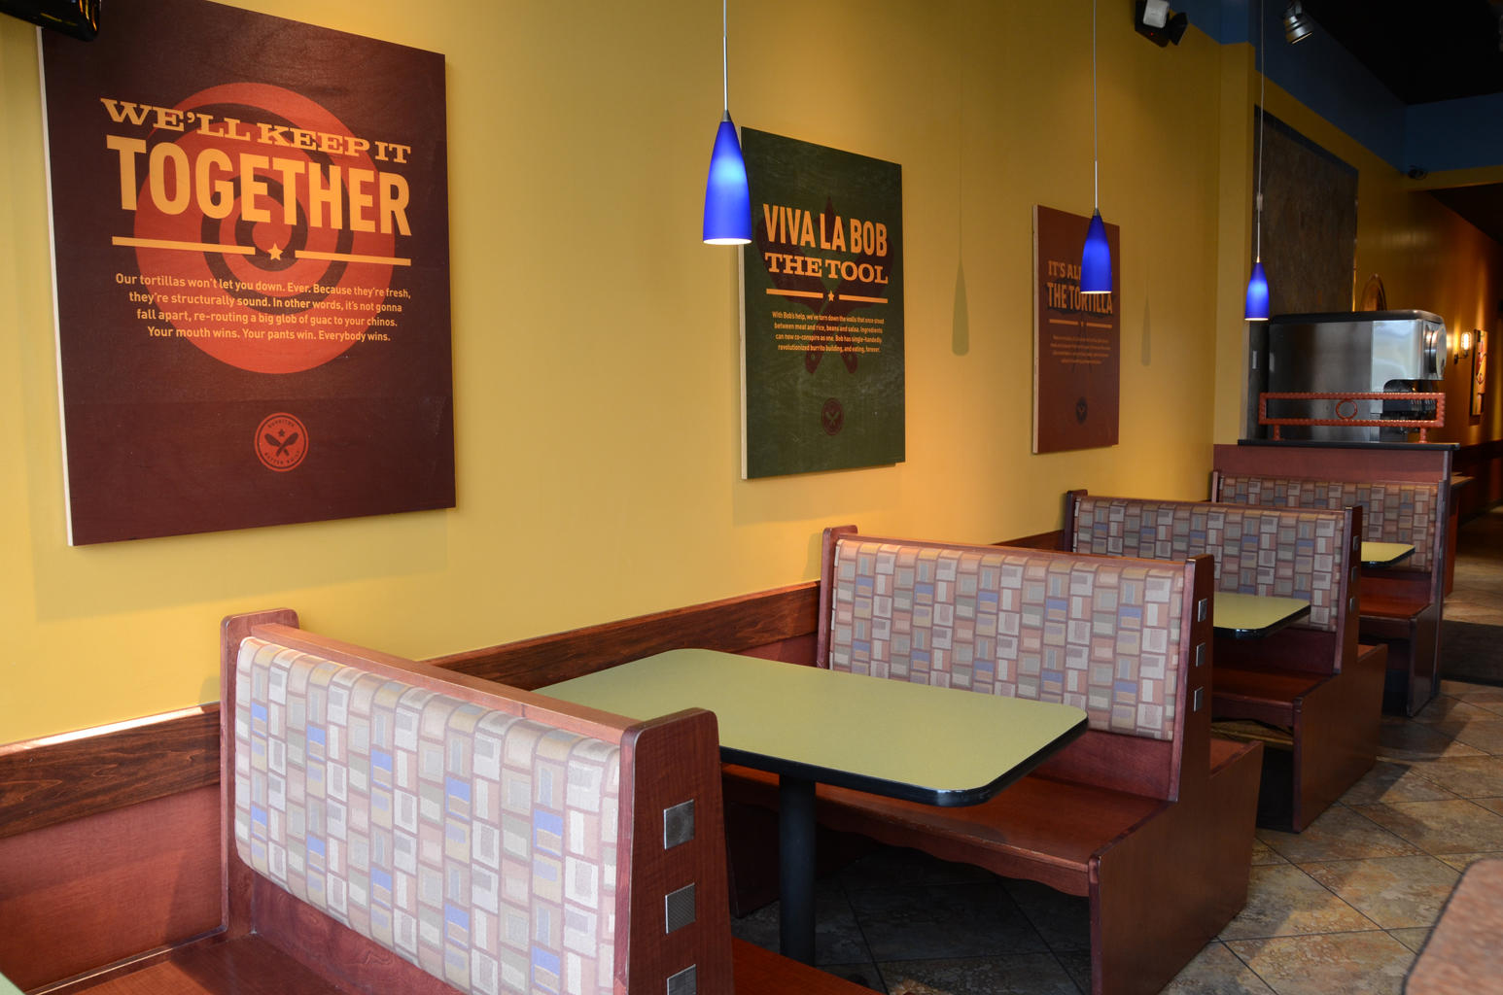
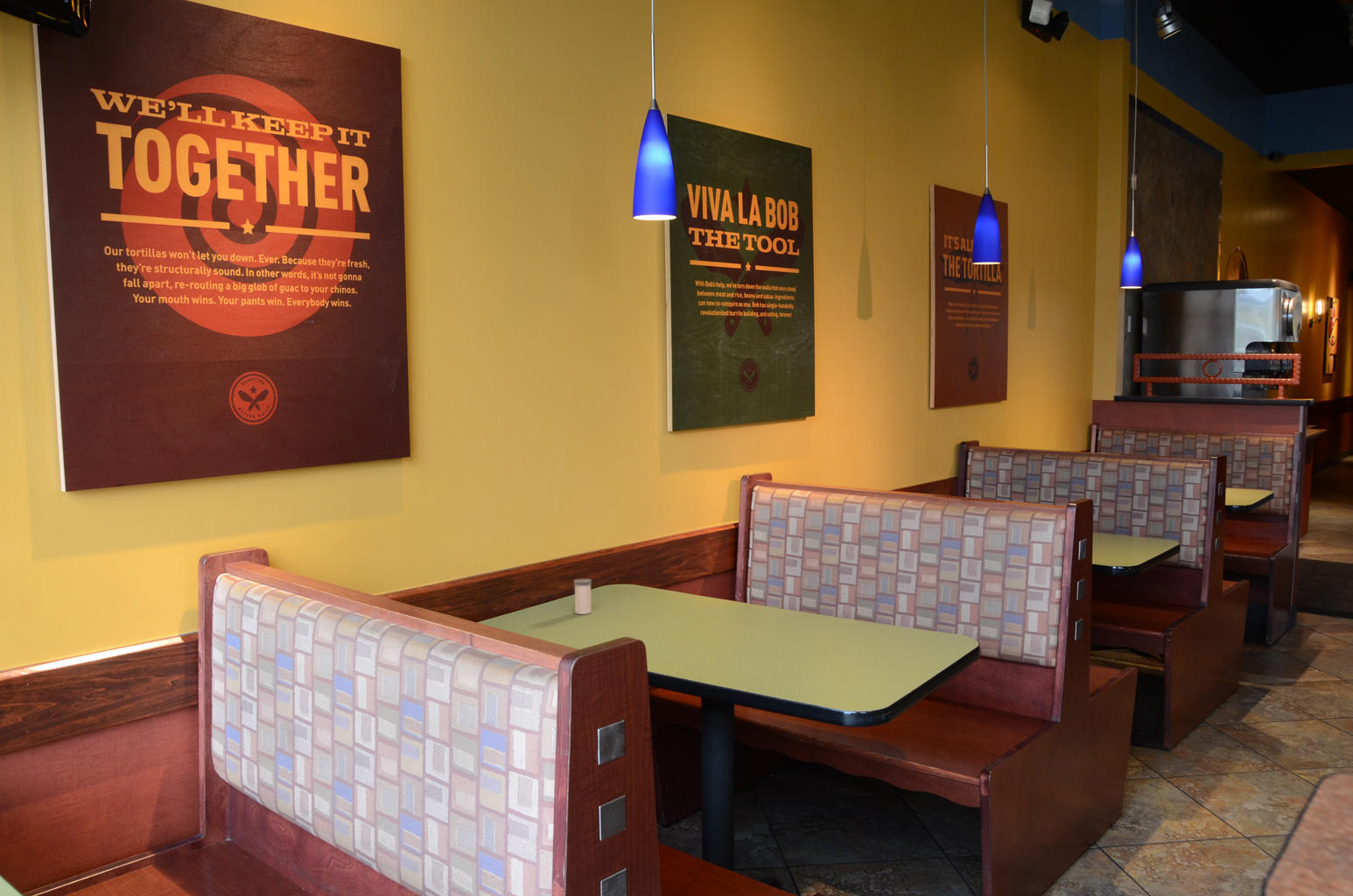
+ salt shaker [573,577,592,615]
